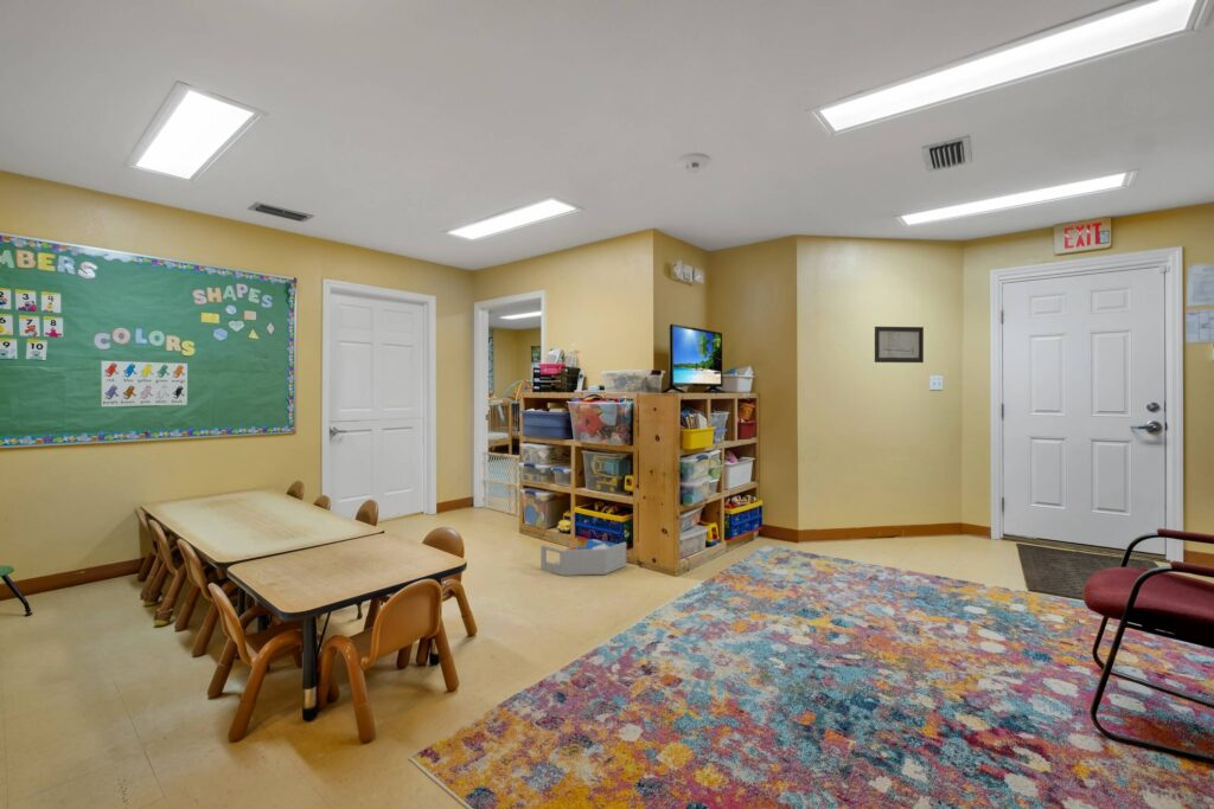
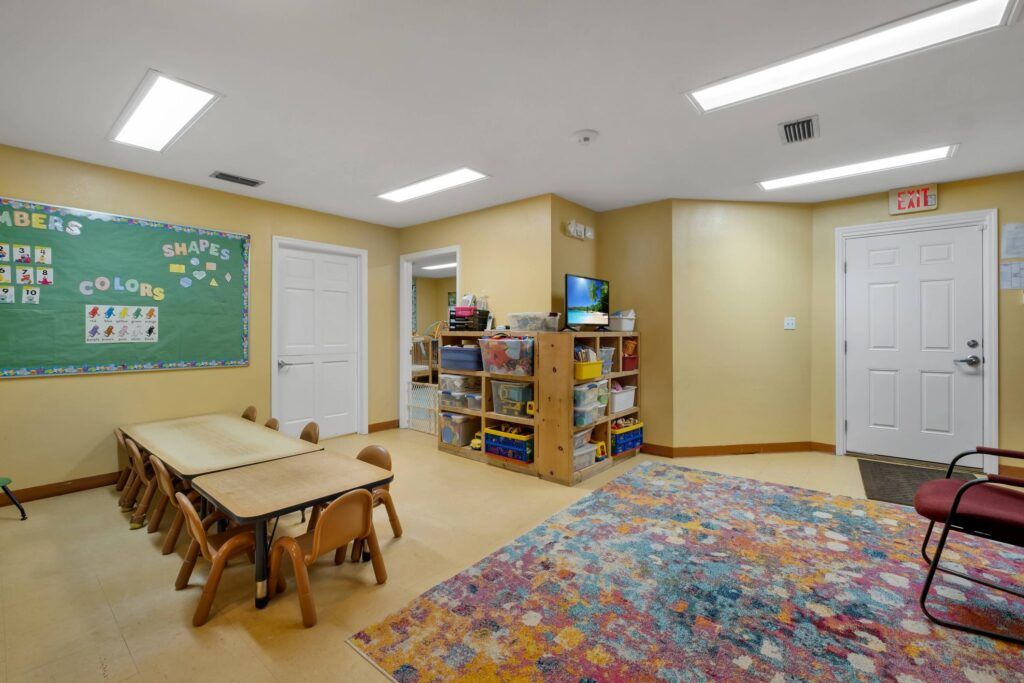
- wall art [874,326,925,364]
- storage bin [539,538,627,577]
